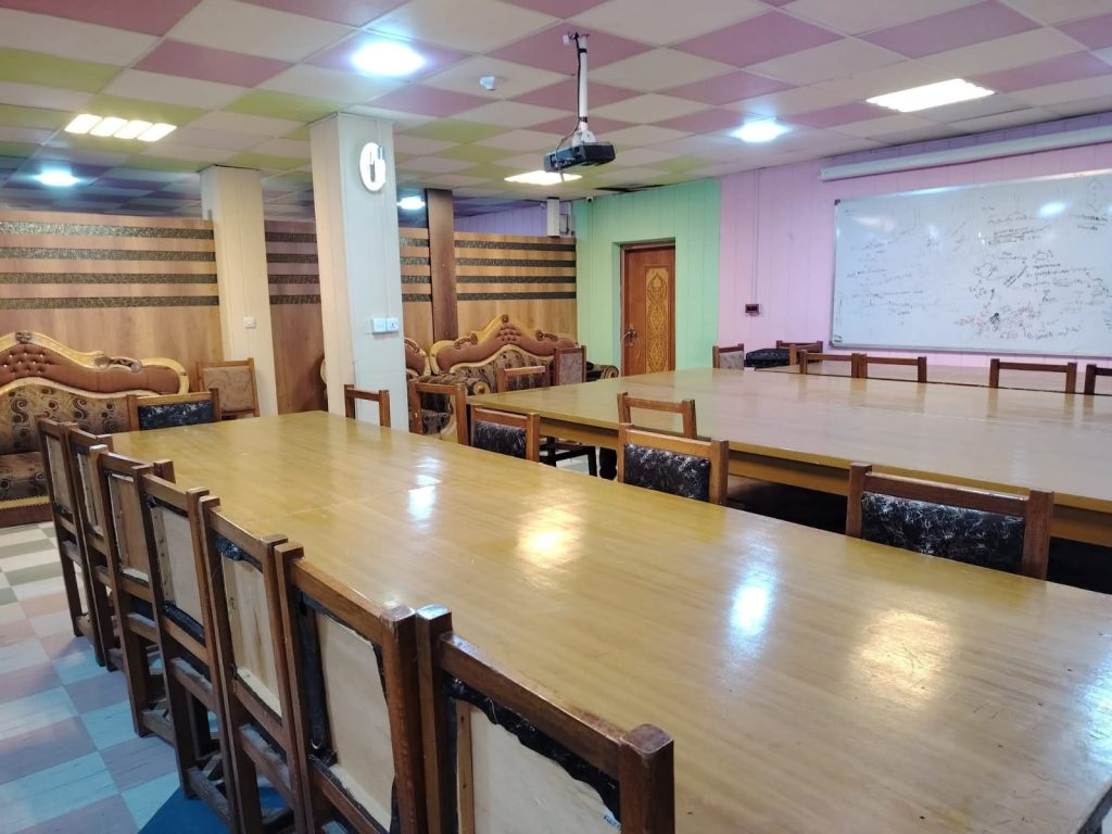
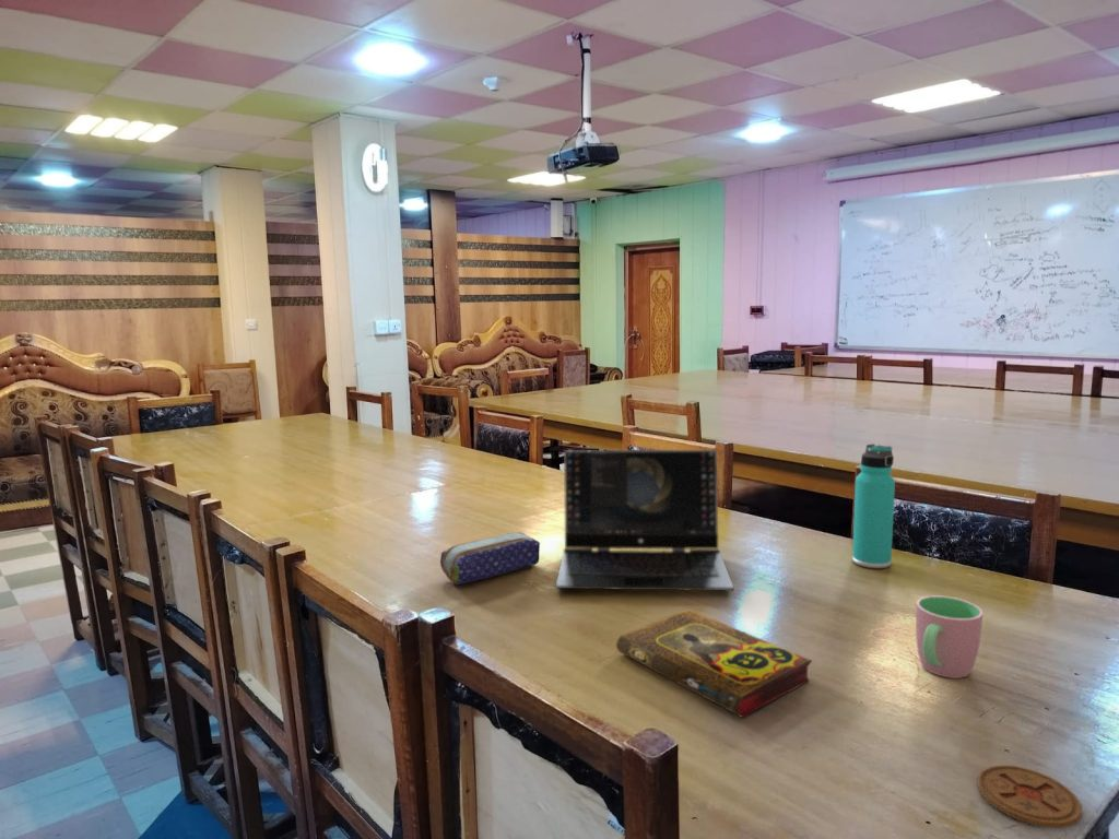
+ cup [915,594,983,680]
+ laptop [554,448,735,592]
+ coaster [977,765,1083,829]
+ thermos bottle [851,444,896,569]
+ pencil case [439,531,541,586]
+ book [615,608,813,719]
